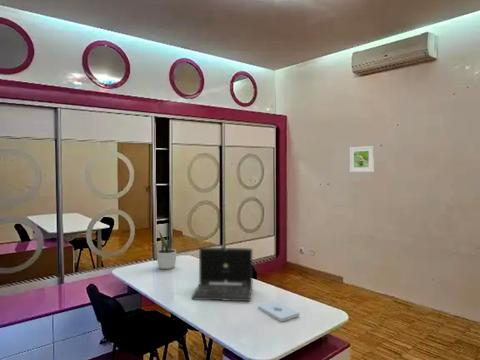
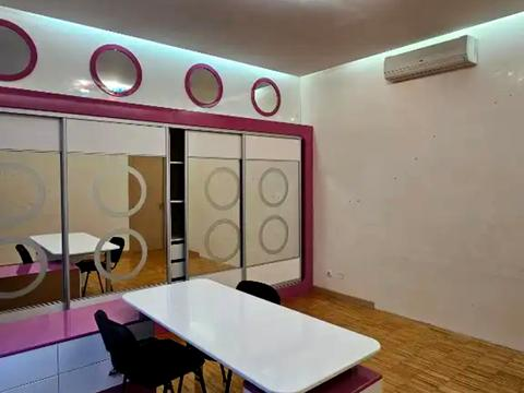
- potted plant [156,225,177,270]
- notepad [257,300,300,322]
- laptop [191,247,253,302]
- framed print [349,145,375,173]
